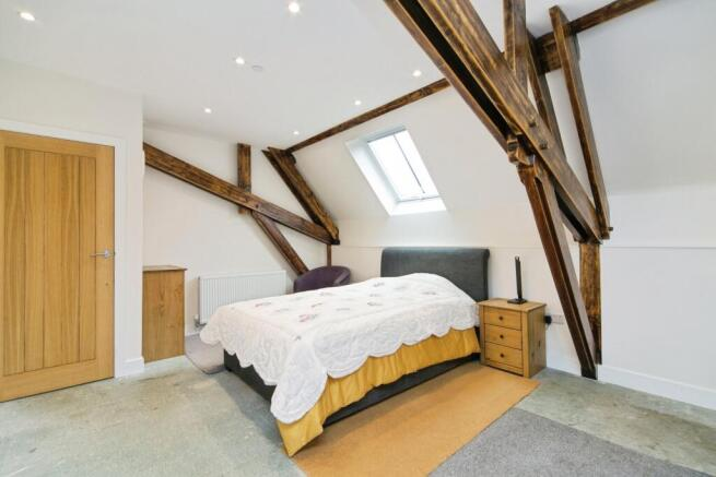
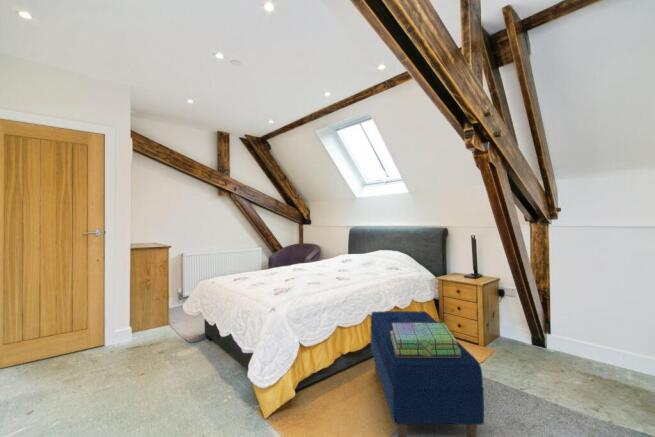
+ stack of books [390,322,460,357]
+ bench [369,310,485,437]
